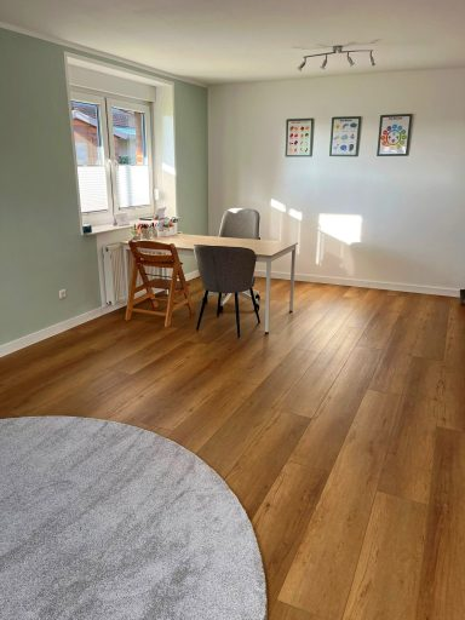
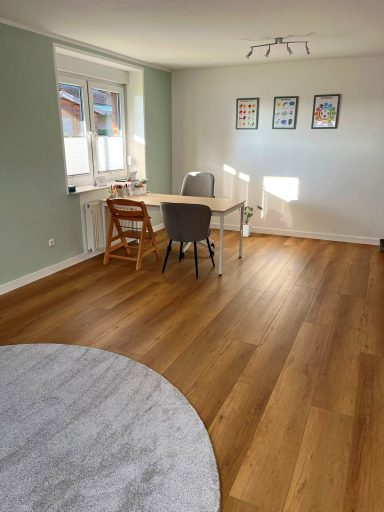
+ house plant [237,205,264,238]
